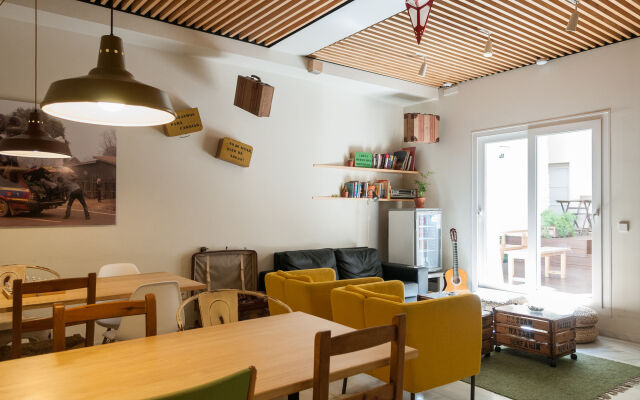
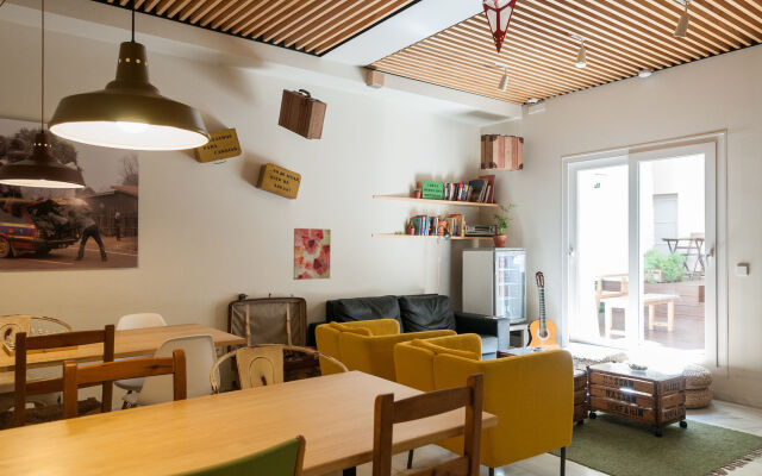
+ wall art [292,227,332,281]
